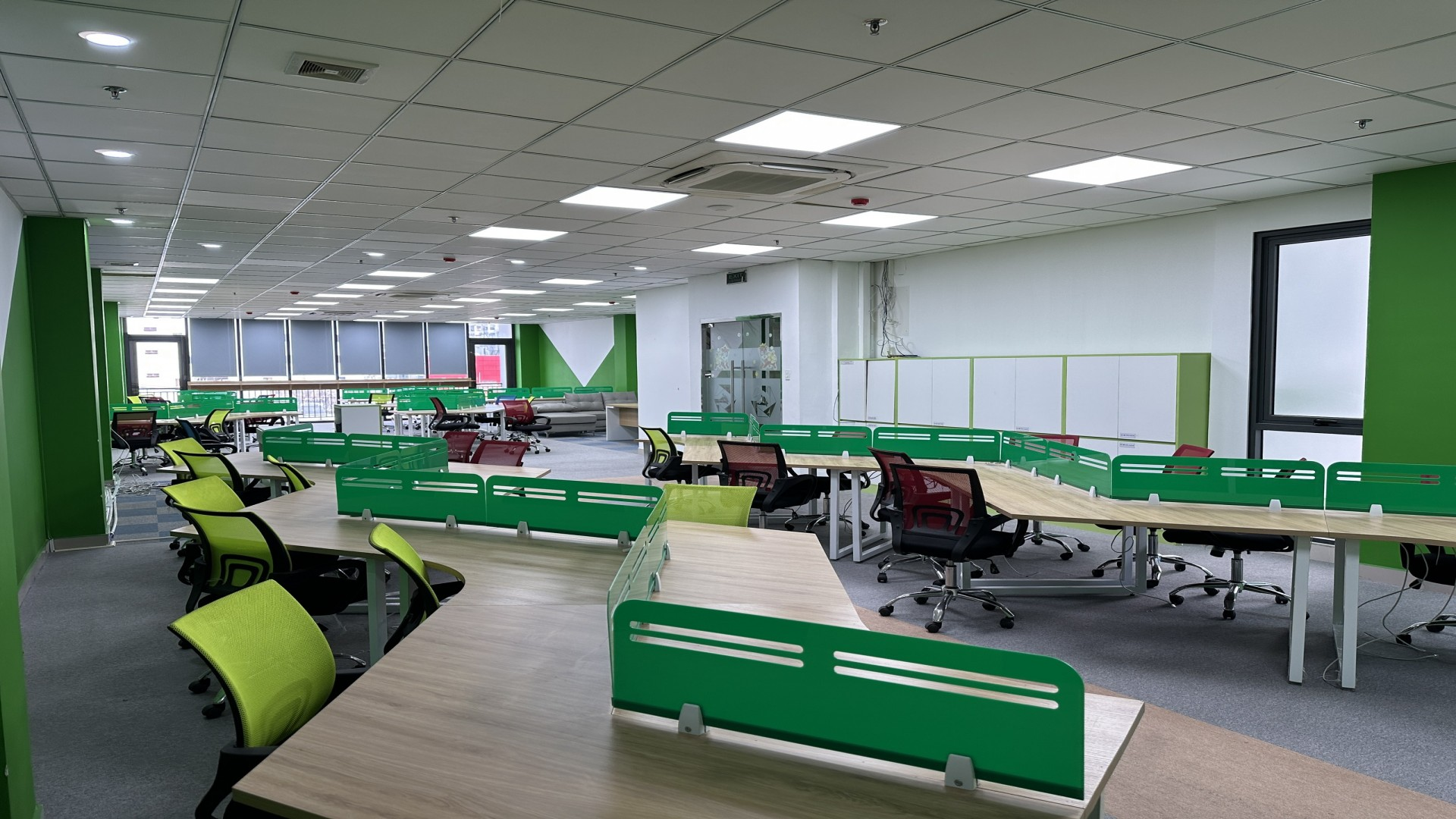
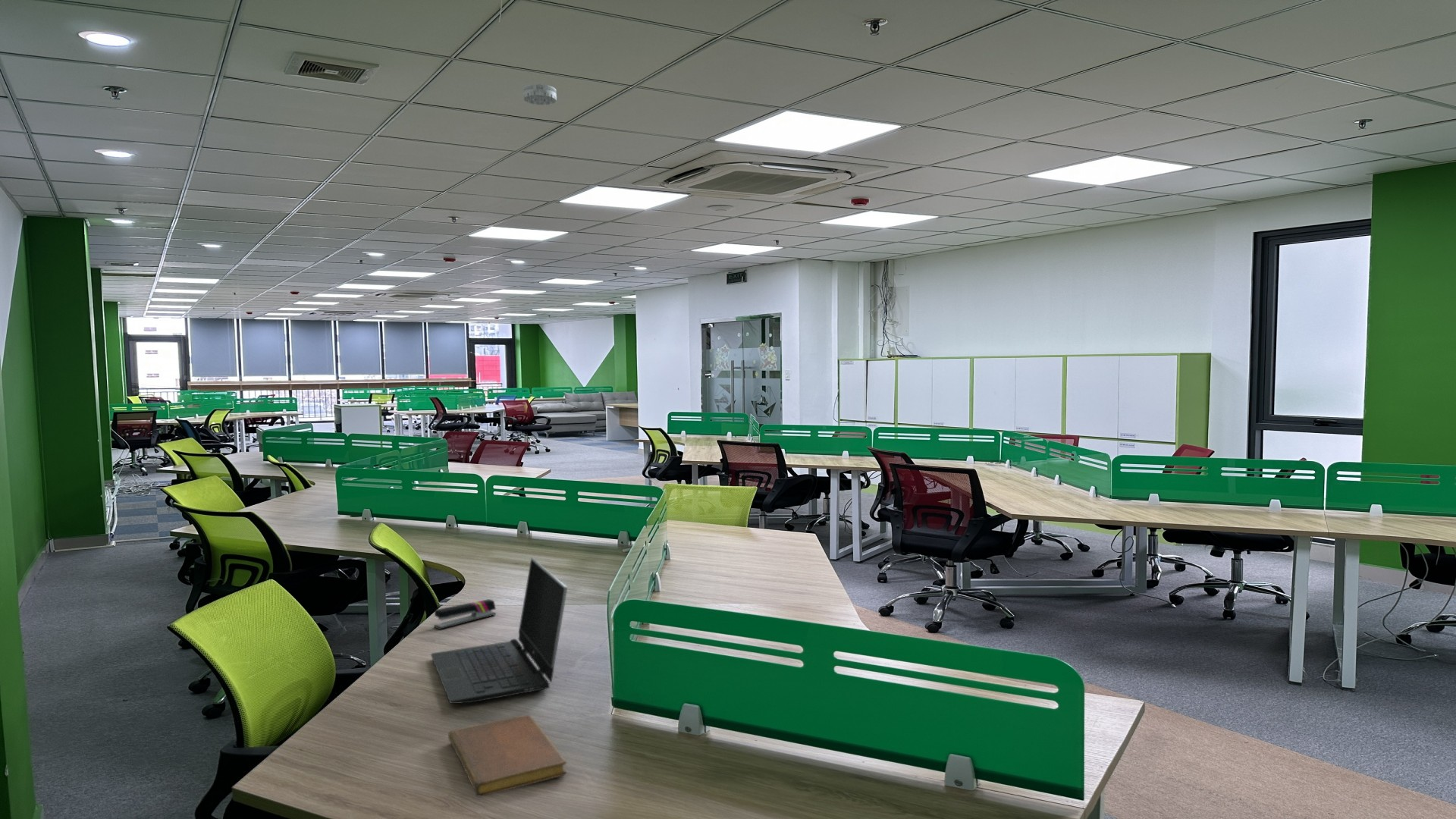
+ laptop computer [430,557,568,704]
+ stapler [434,598,497,630]
+ notebook [447,714,567,797]
+ smoke detector [522,83,557,106]
